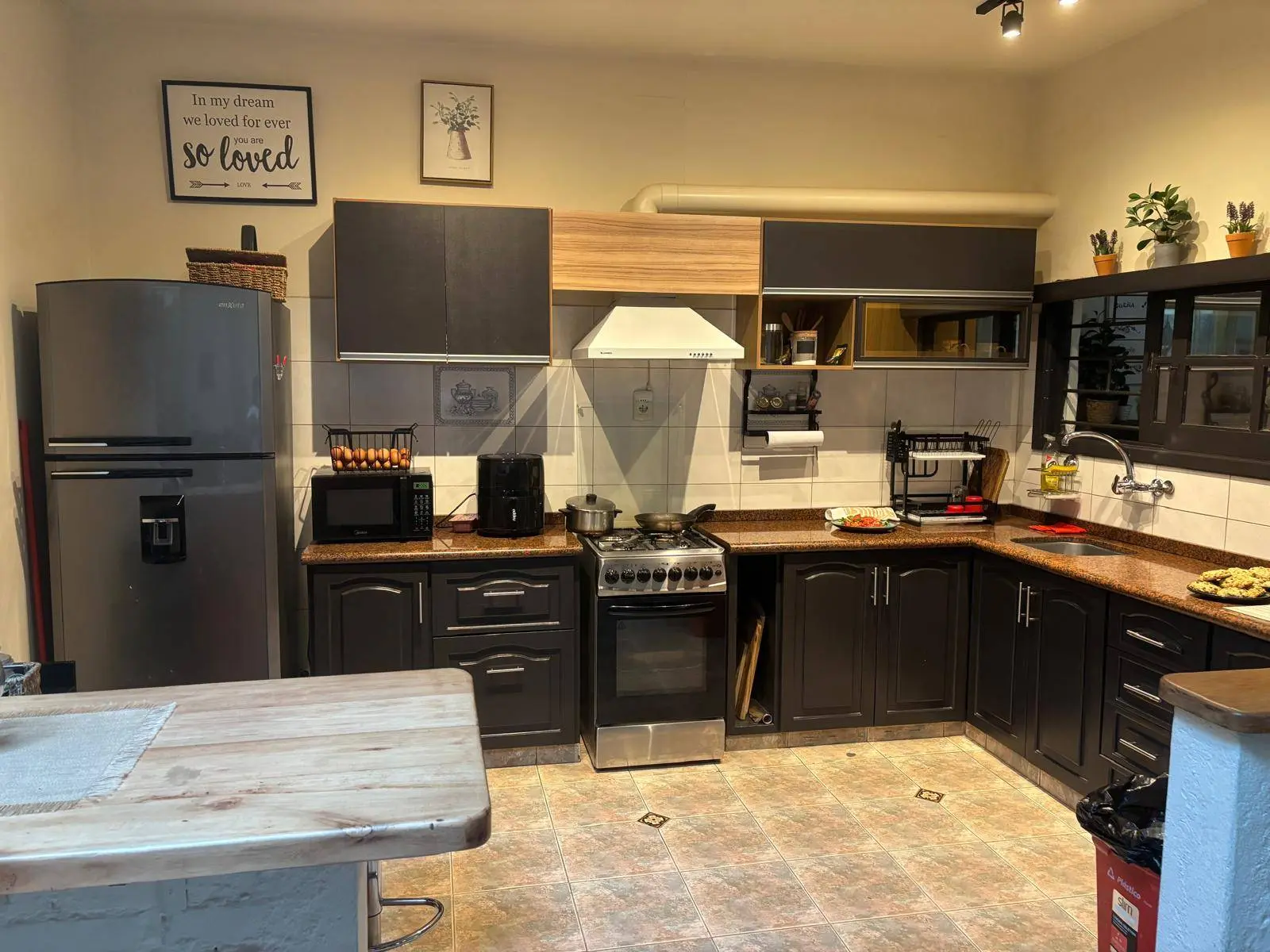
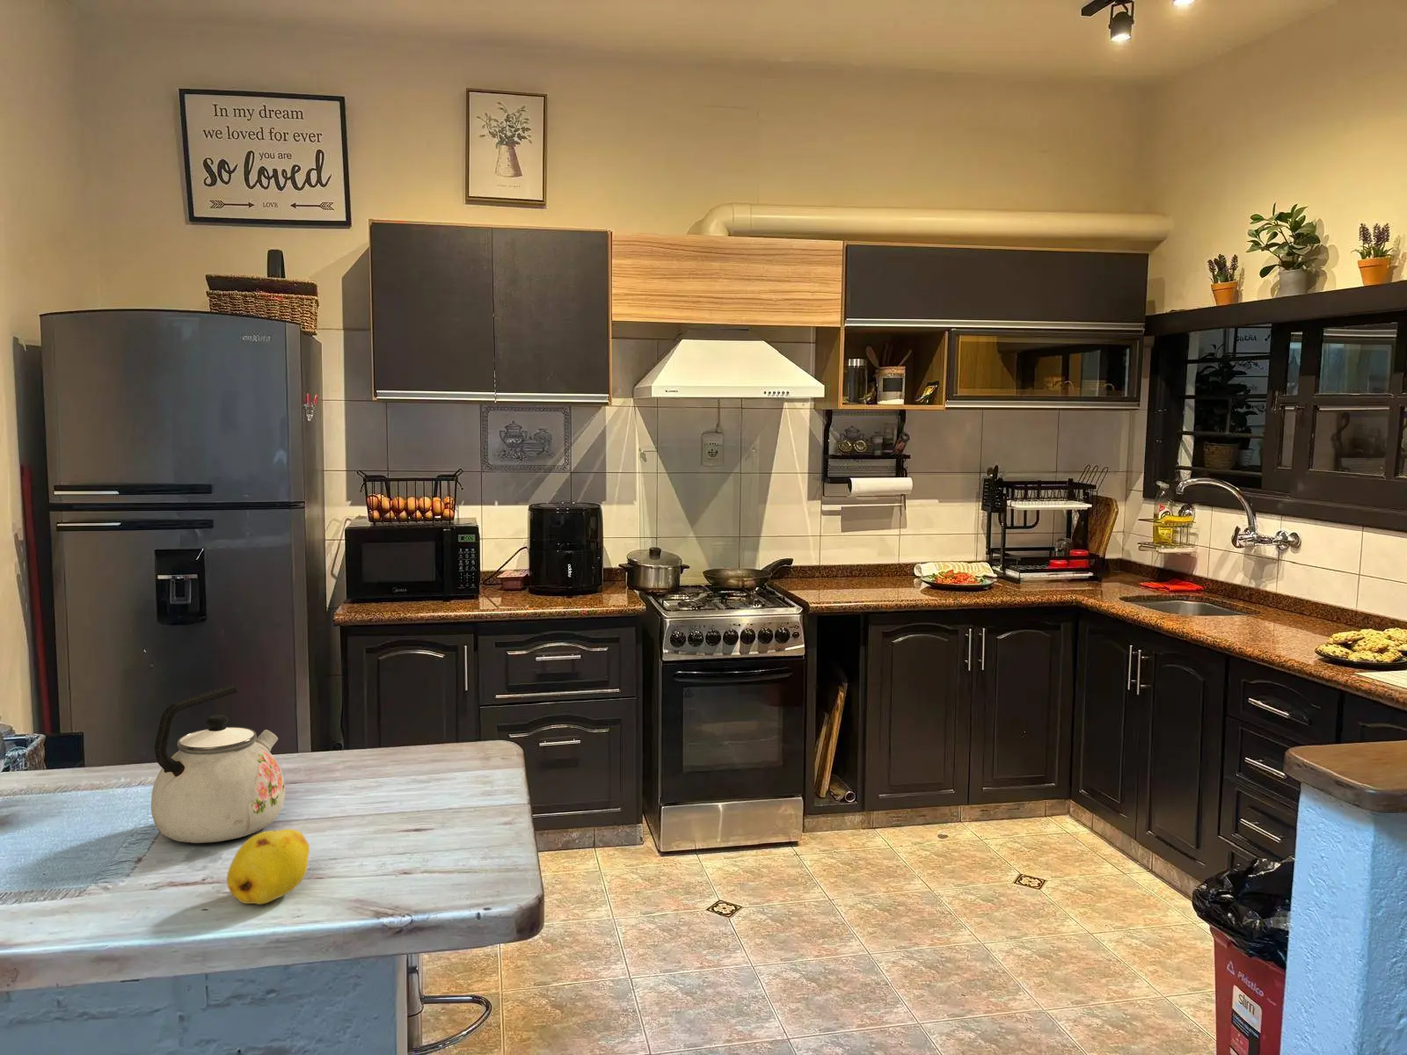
+ fruit [226,828,310,905]
+ kettle [151,685,286,844]
